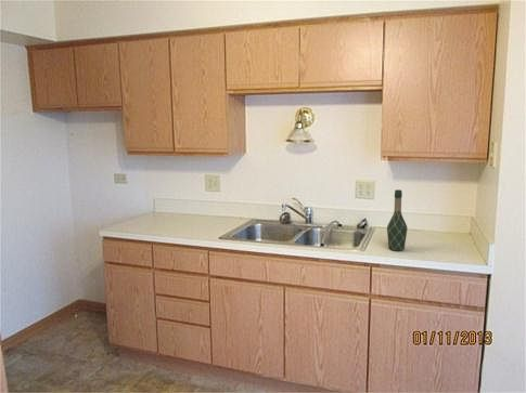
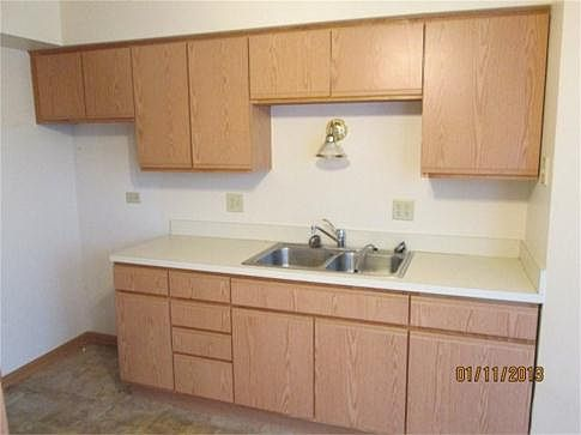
- wine bottle [386,188,408,252]
